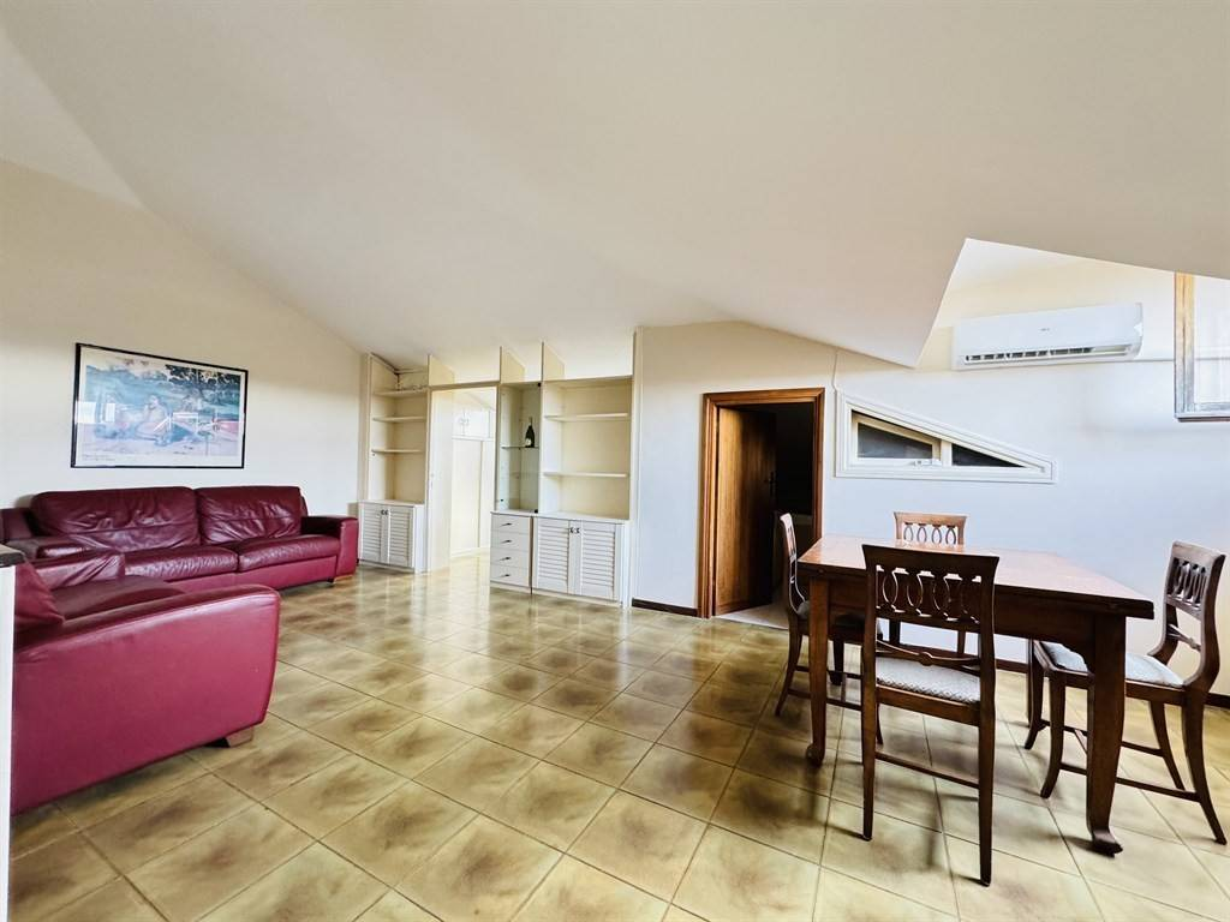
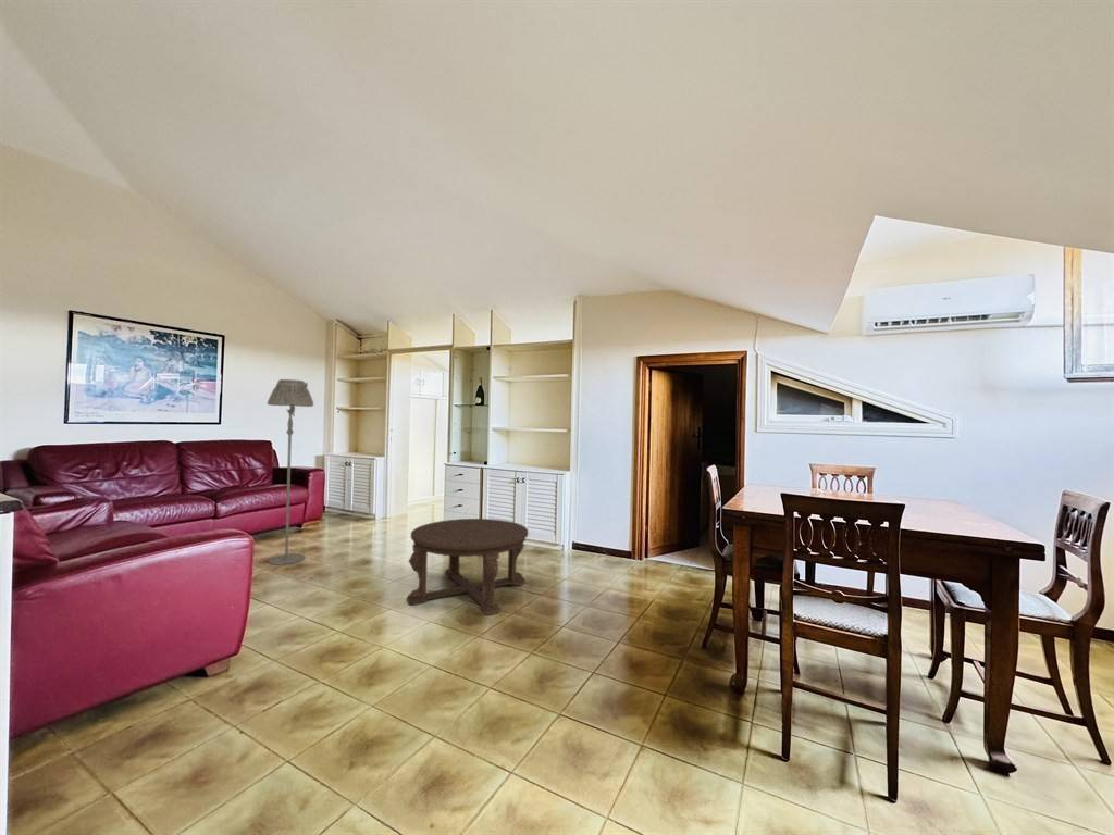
+ coffee table [405,518,529,616]
+ floor lamp [267,378,314,566]
